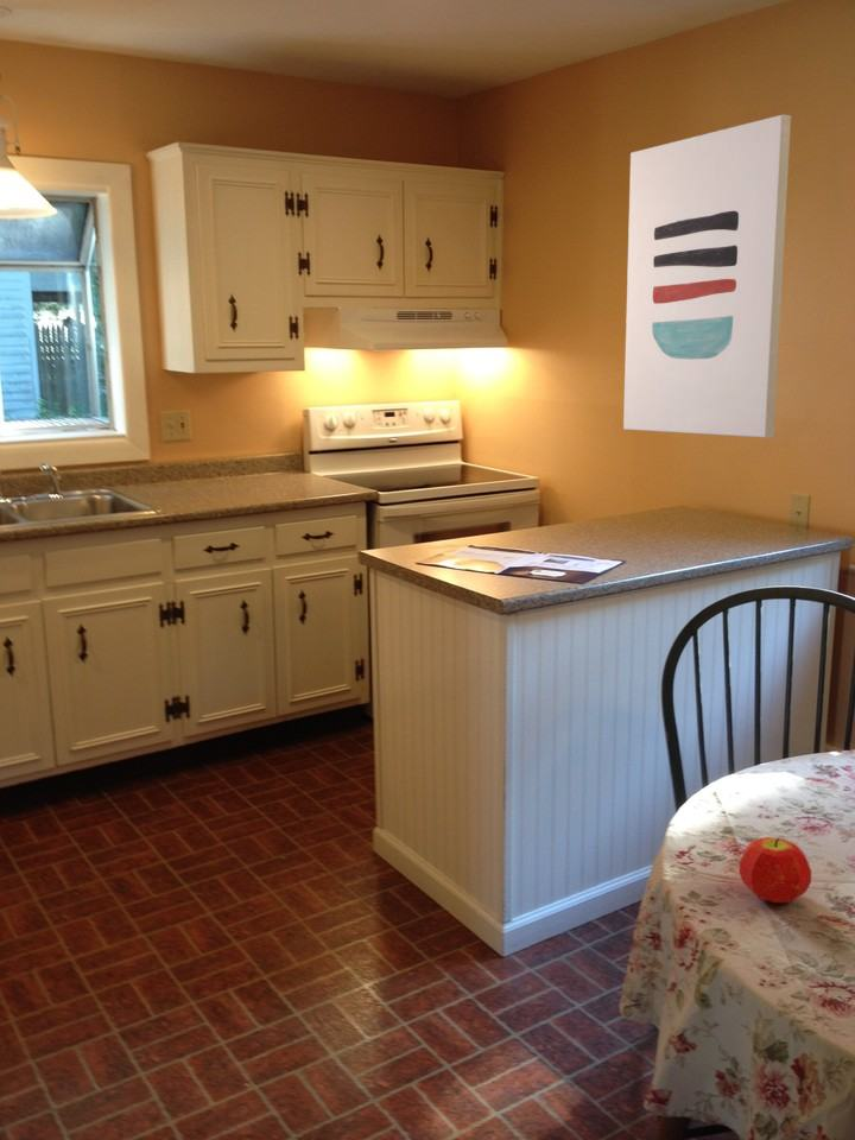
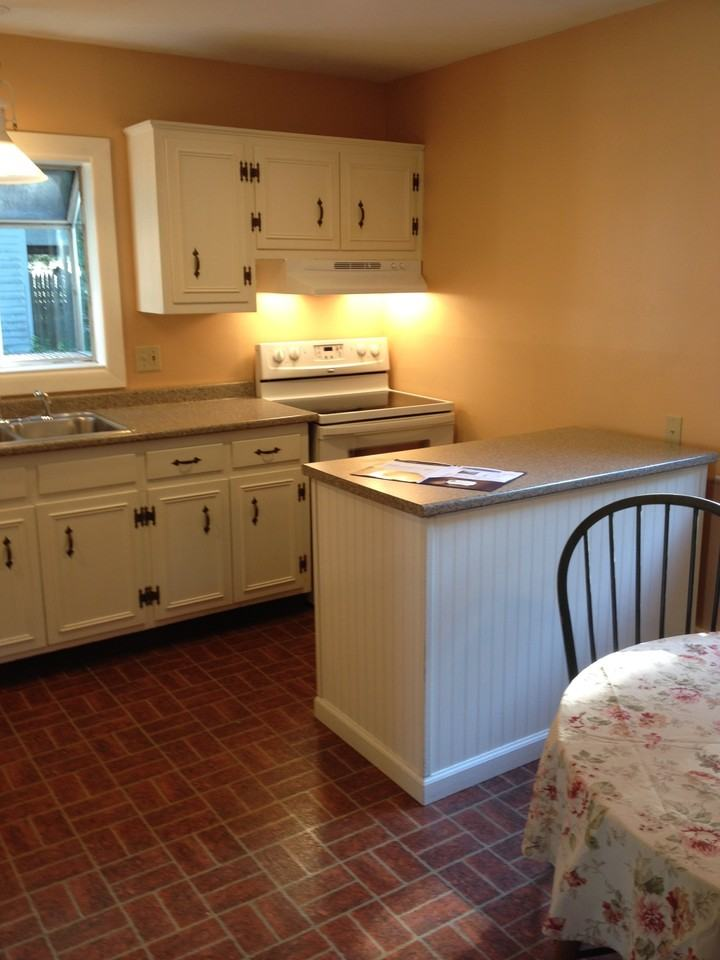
- fruit [737,836,812,904]
- wall art [622,113,792,439]
